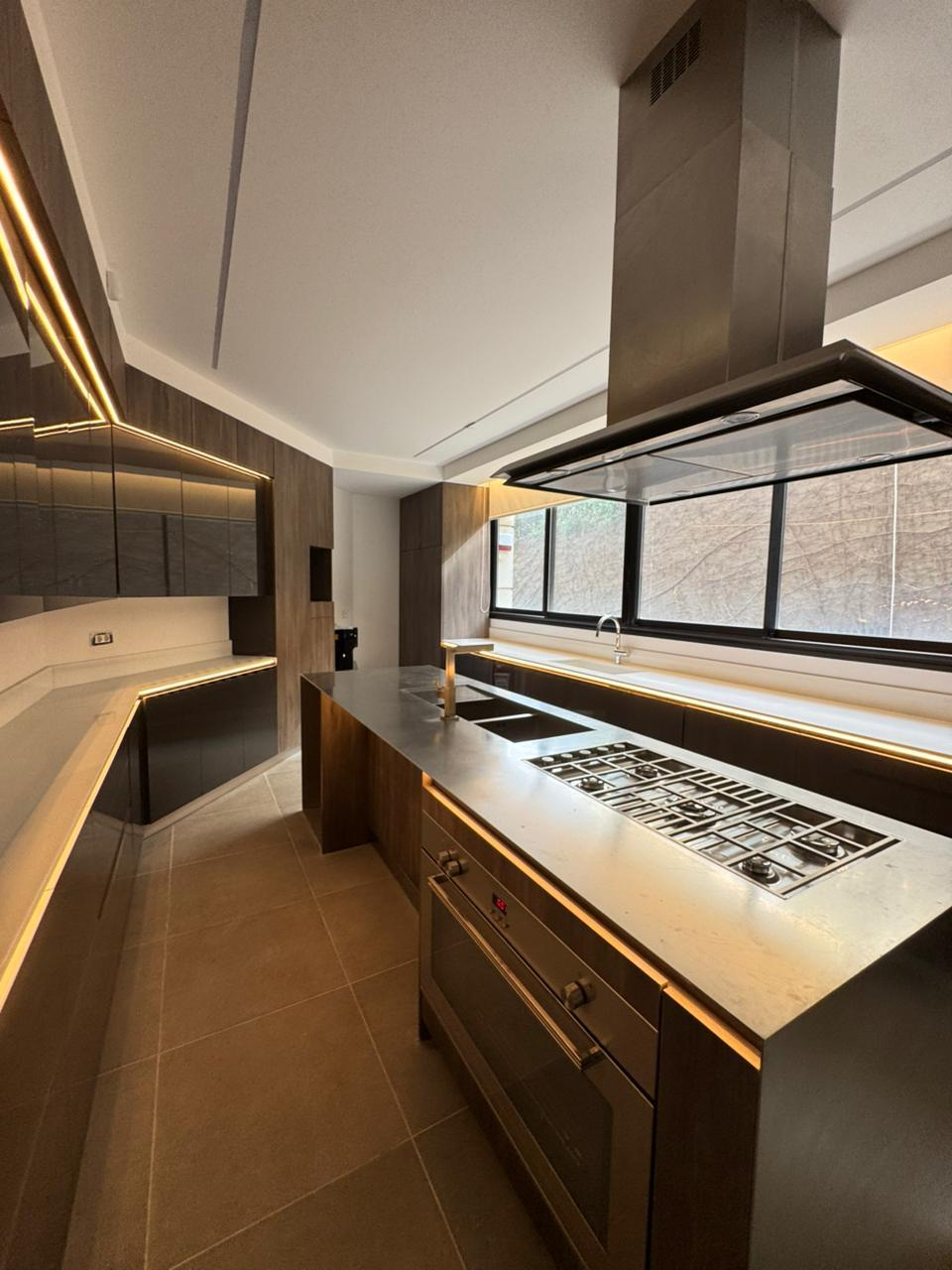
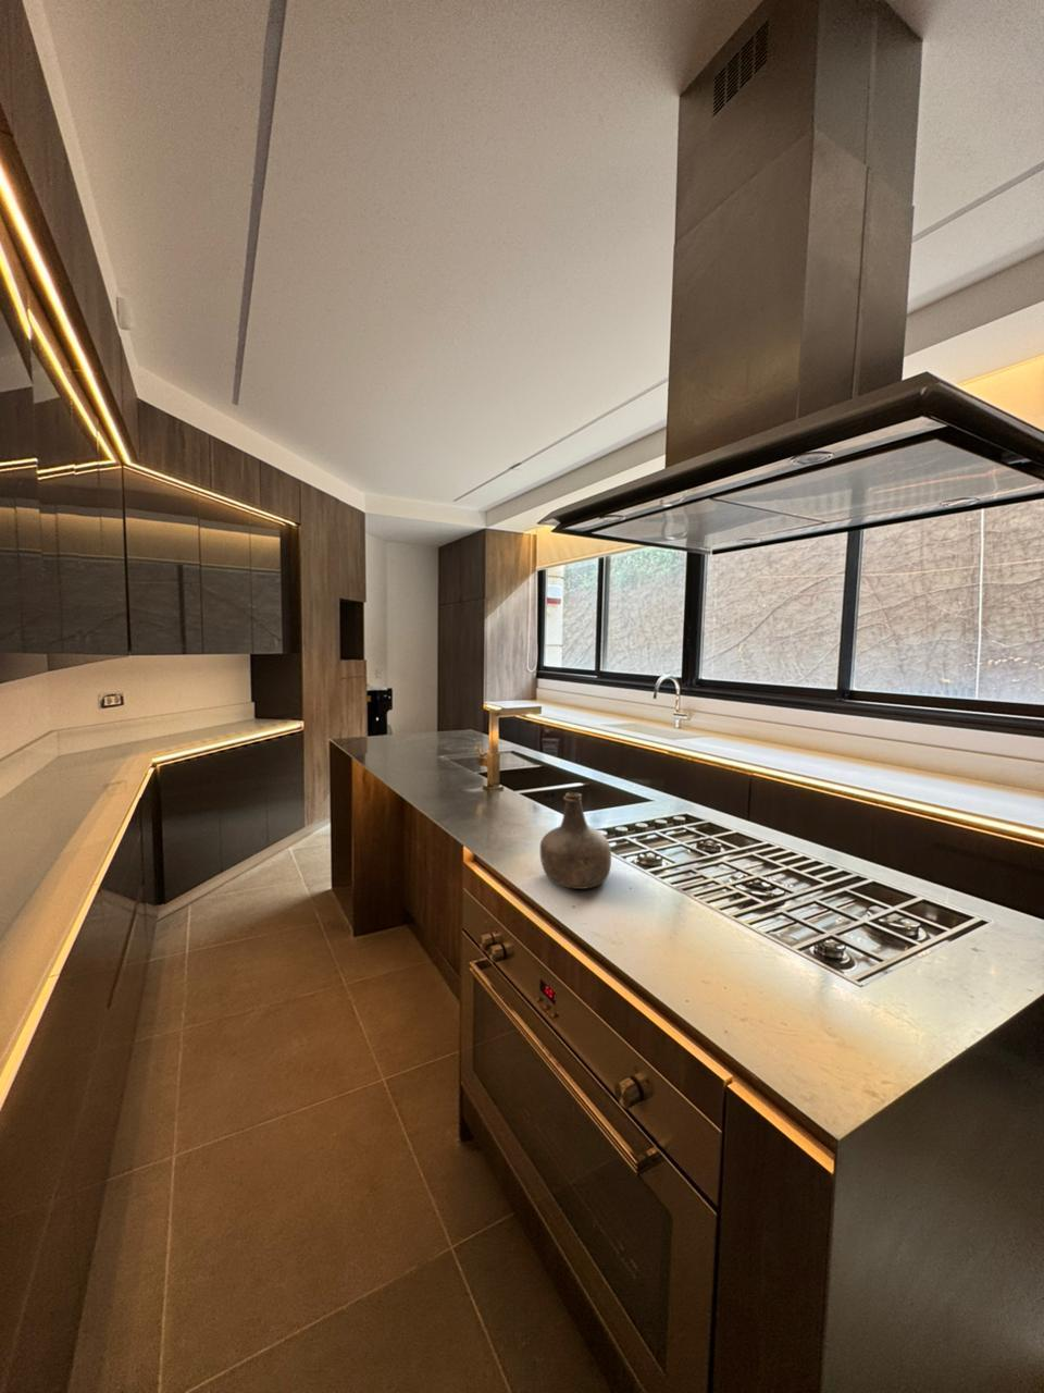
+ bottle [540,791,612,891]
